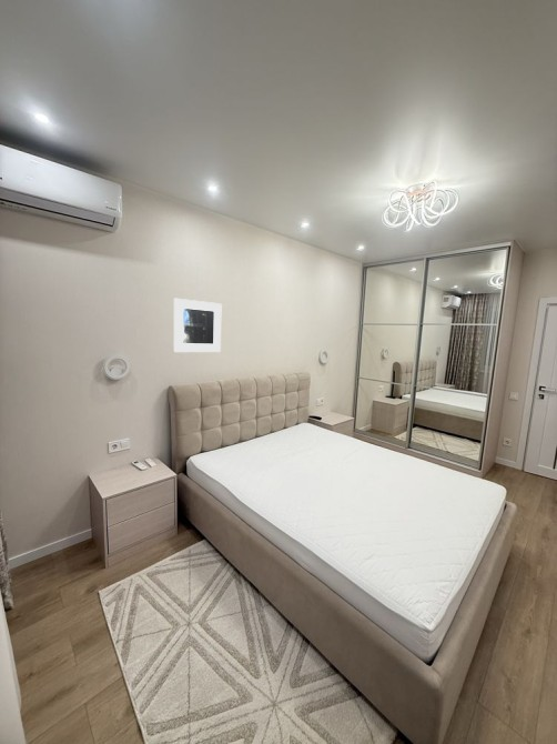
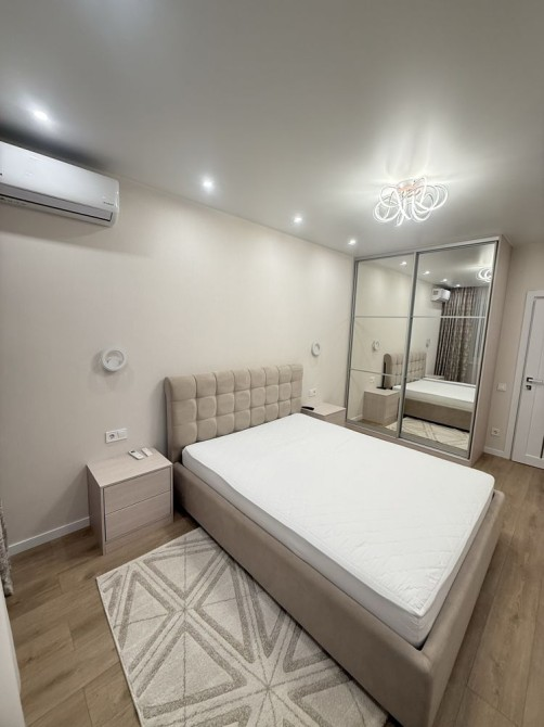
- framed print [173,298,223,353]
